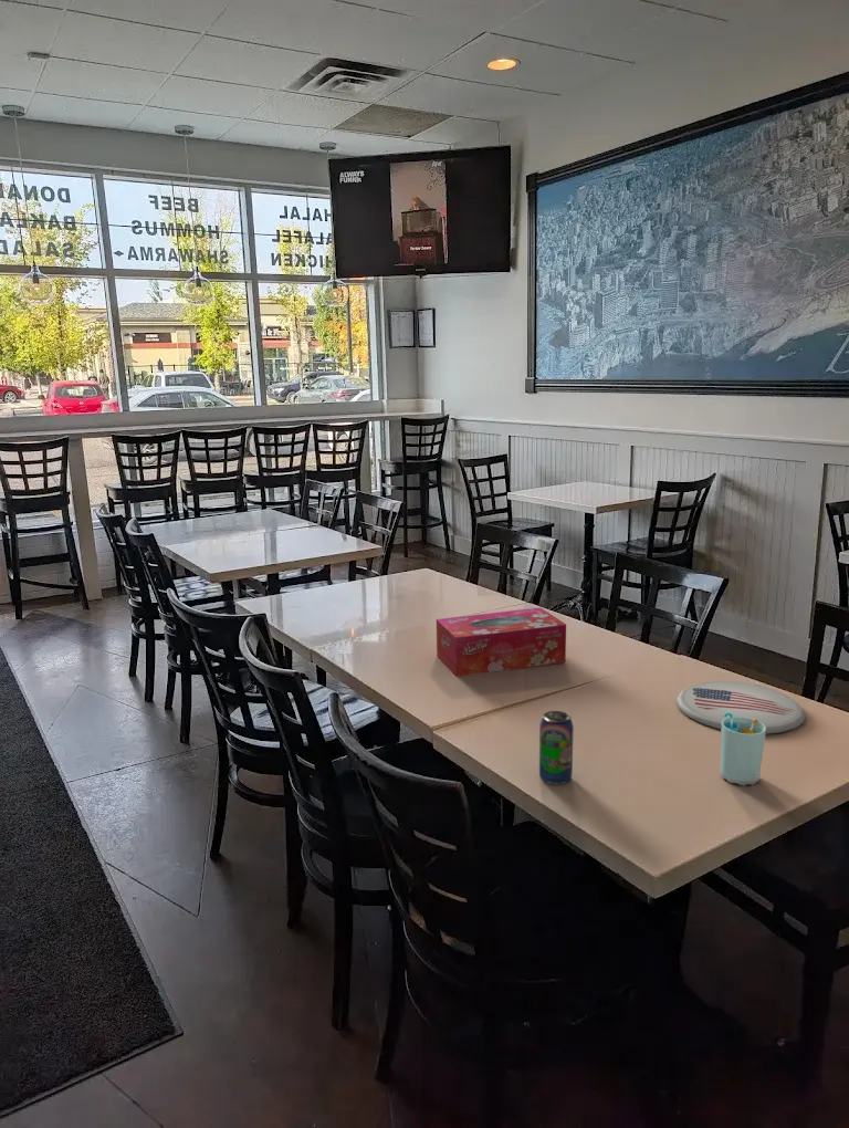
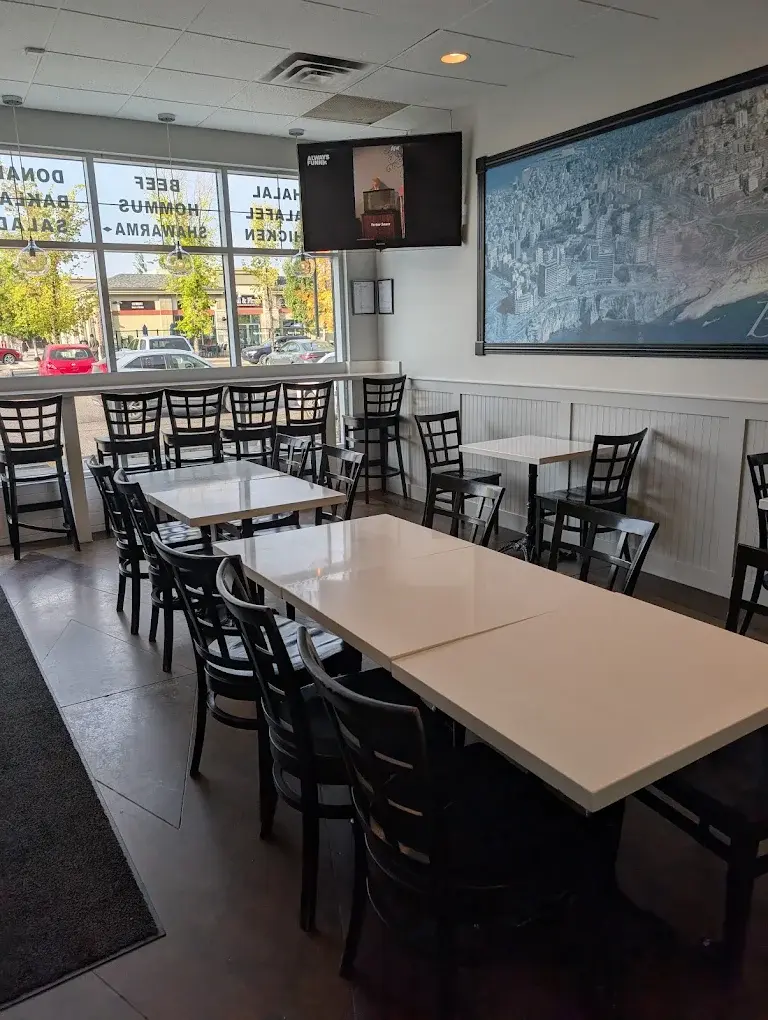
- tissue box [436,606,567,678]
- cup [720,713,766,786]
- beverage can [538,710,575,785]
- plate [675,680,806,735]
